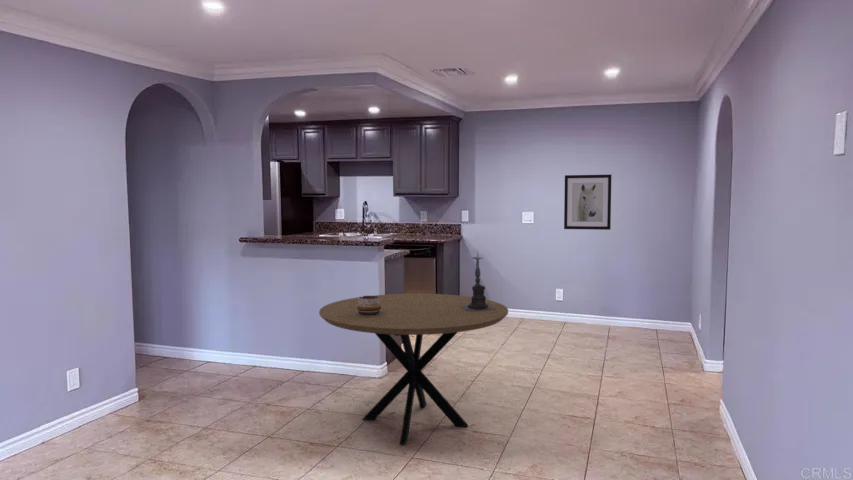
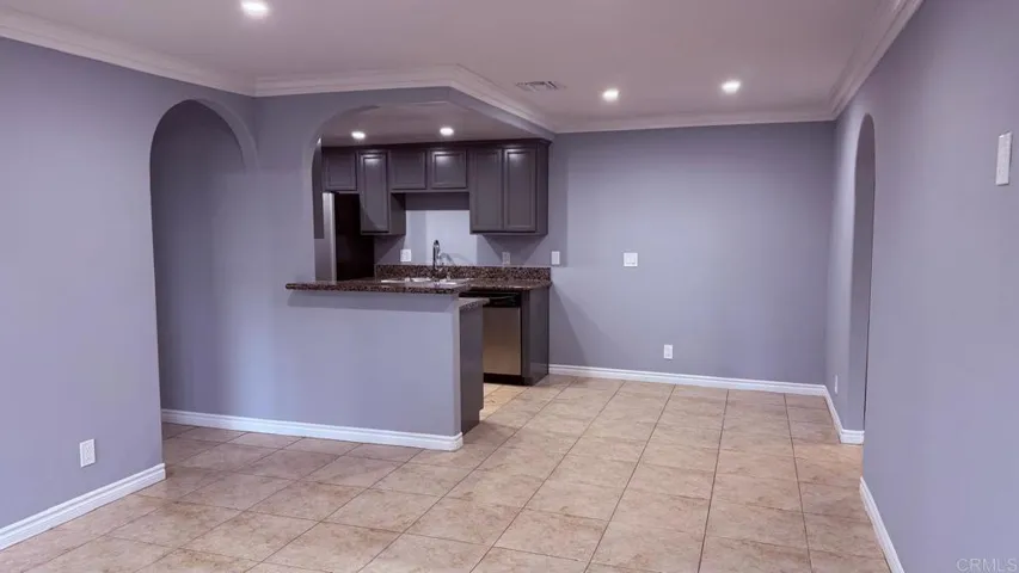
- dining table [318,293,509,446]
- candle holder [461,251,496,311]
- wall art [563,174,612,231]
- decorative bowl [357,295,382,315]
